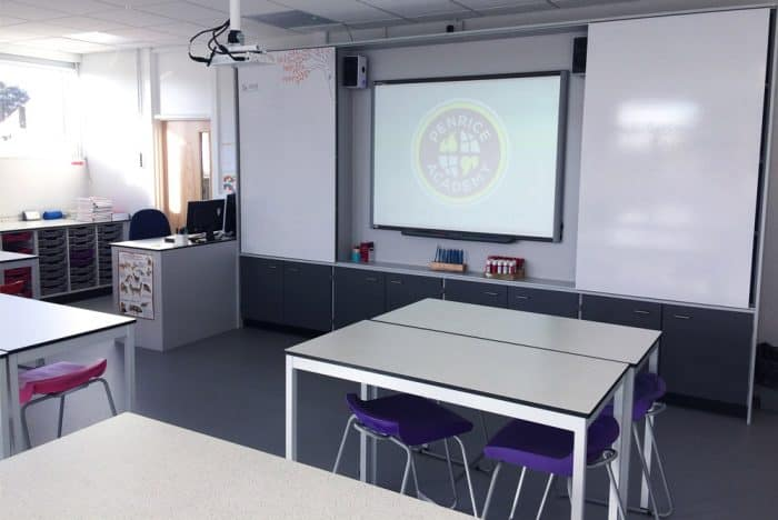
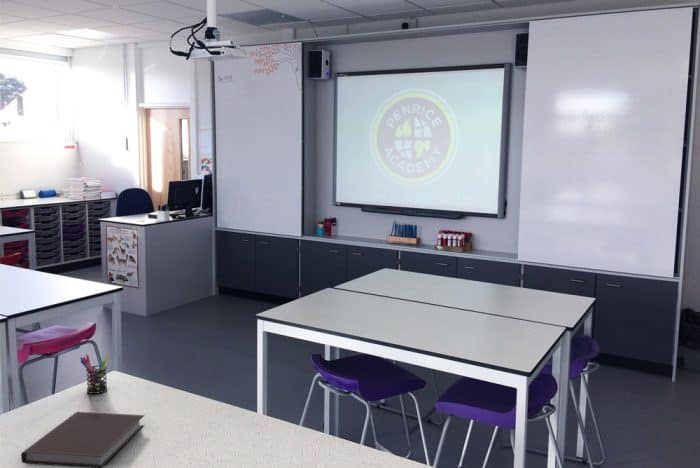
+ pen holder [79,352,110,395]
+ notebook [20,411,146,468]
